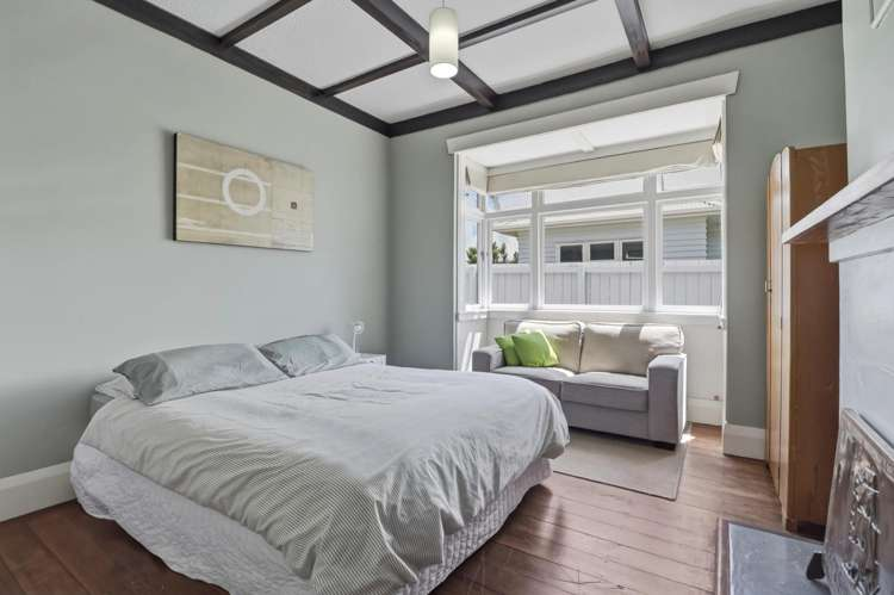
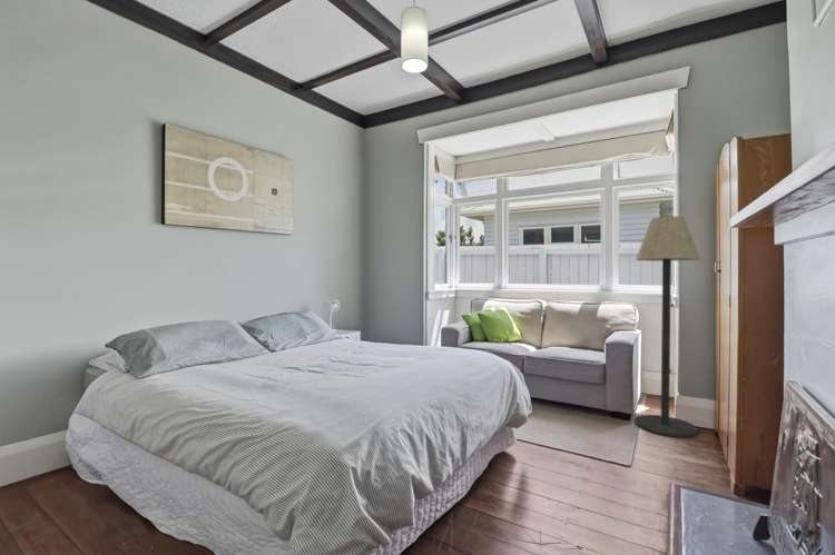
+ floor lamp [633,216,701,438]
